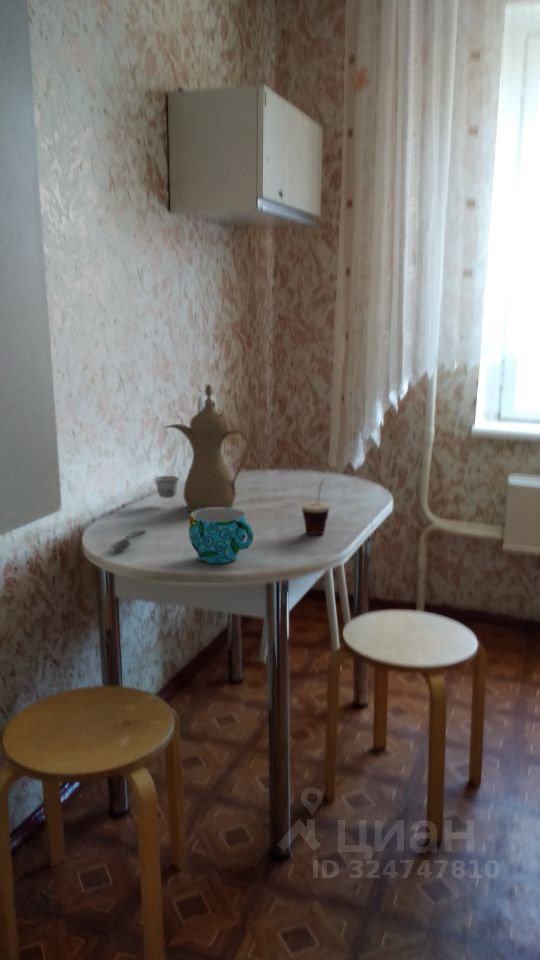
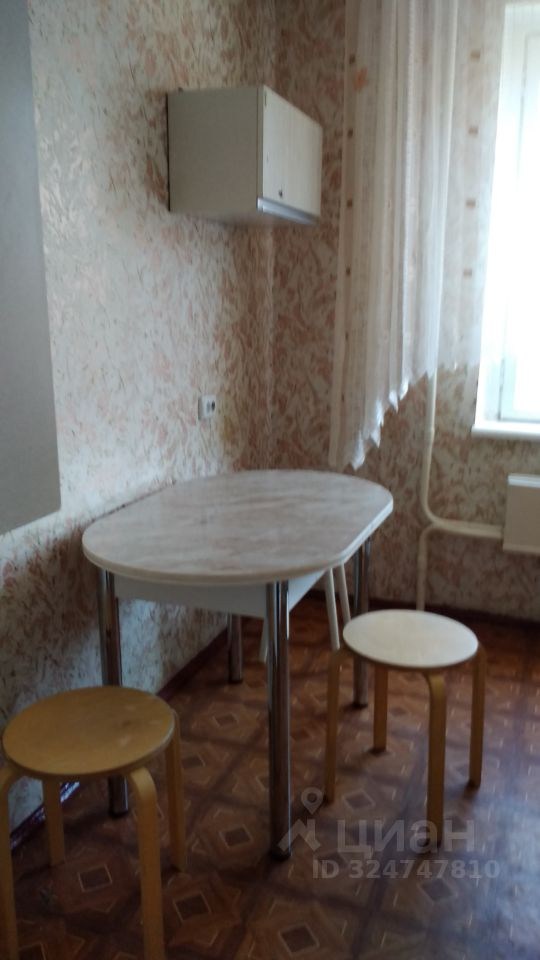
- soupspoon [110,529,147,552]
- cup [188,508,254,564]
- teapot [154,383,252,513]
- cup [300,477,331,535]
